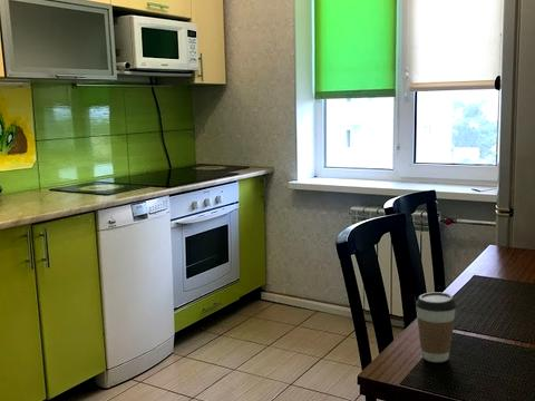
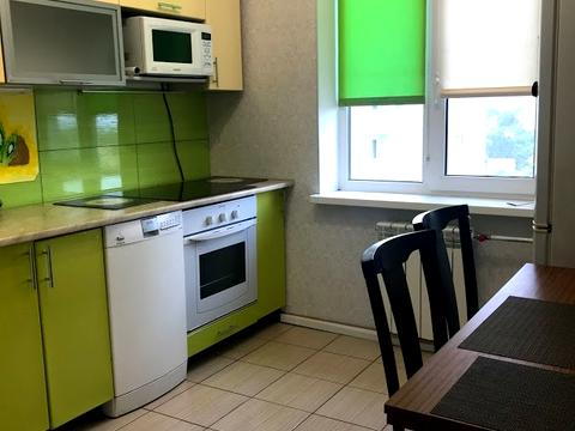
- coffee cup [415,291,457,363]
